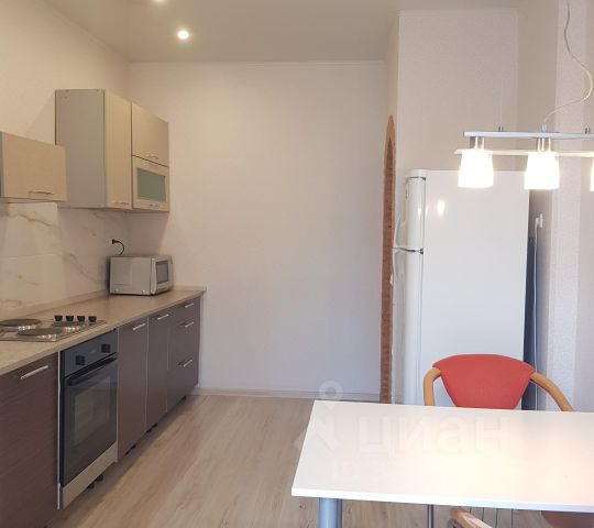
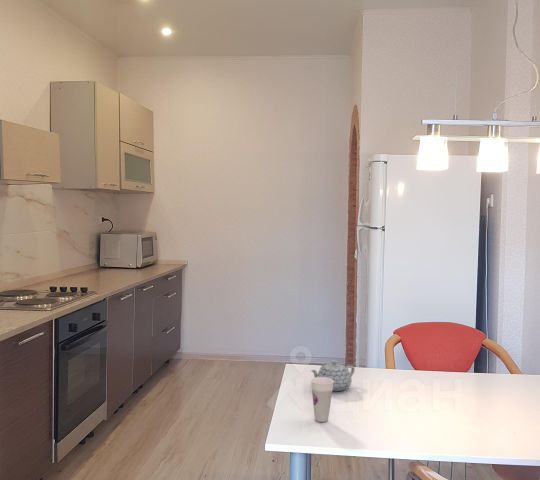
+ cup [310,377,334,423]
+ teapot [309,359,356,392]
